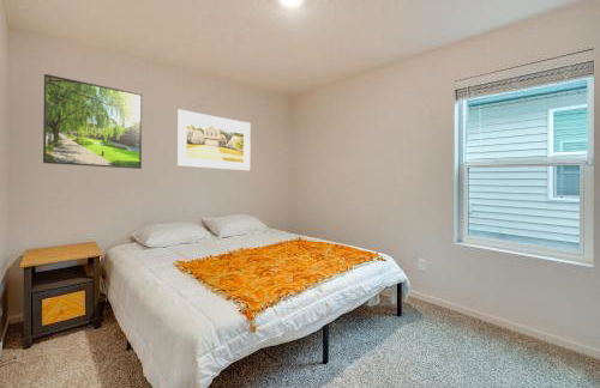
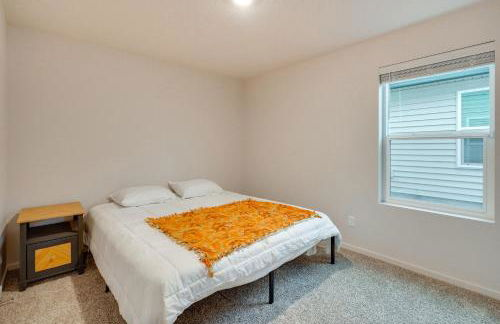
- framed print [176,109,252,171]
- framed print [42,73,143,170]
